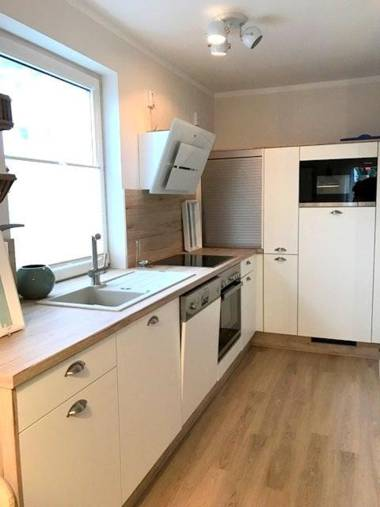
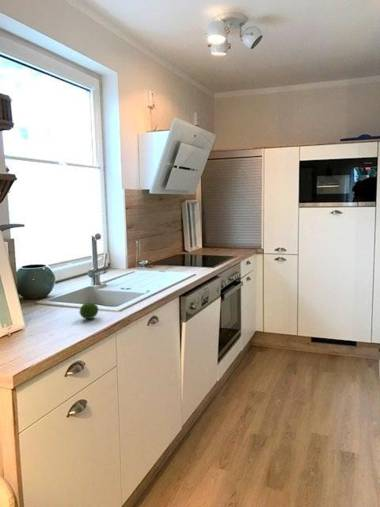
+ fruit [78,301,100,320]
